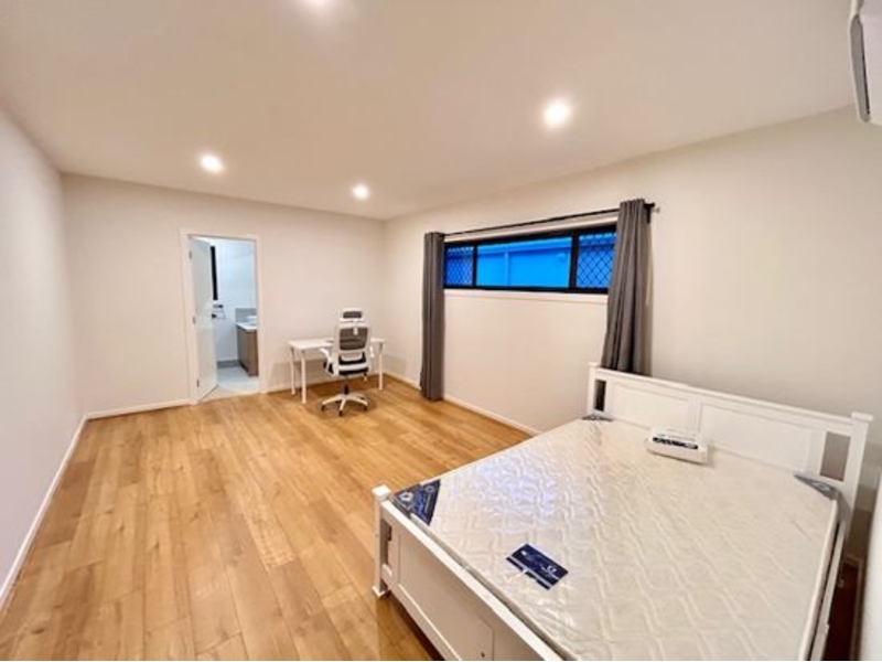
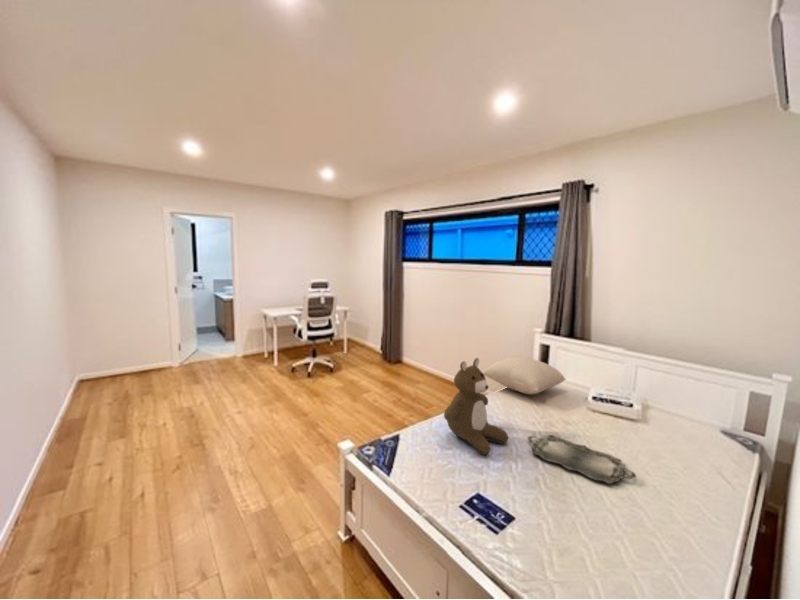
+ serving tray [527,434,637,485]
+ teddy bear [443,357,509,456]
+ pillow [482,356,567,395]
